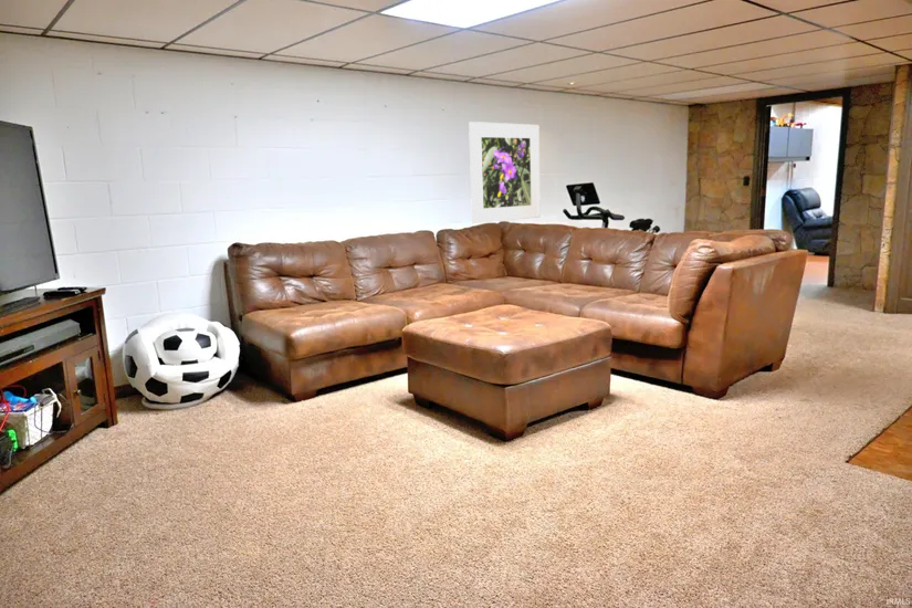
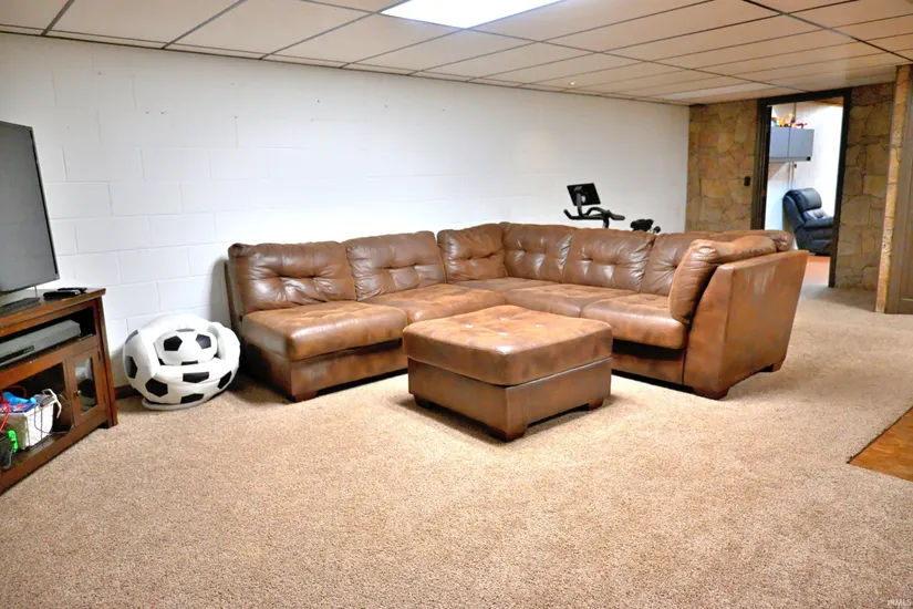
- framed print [468,120,542,224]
